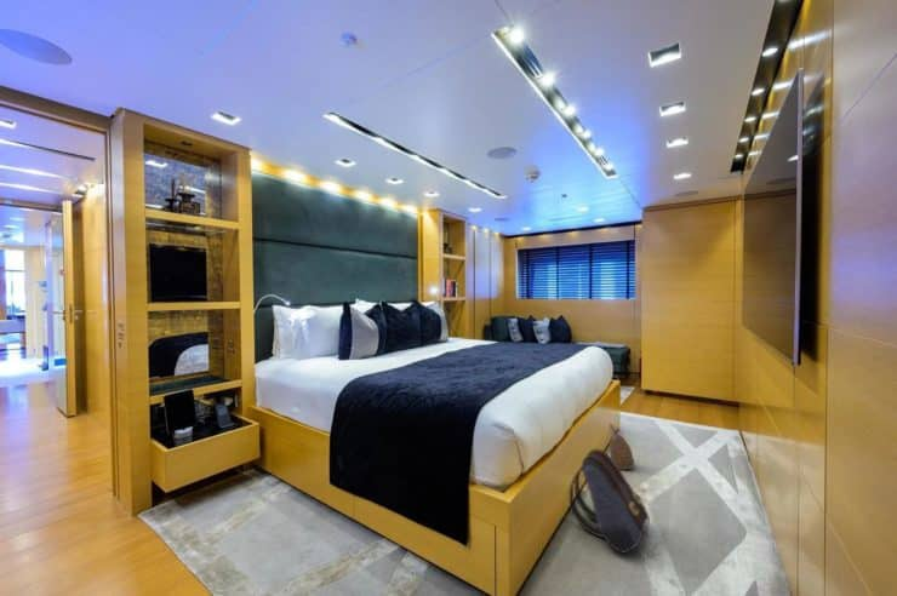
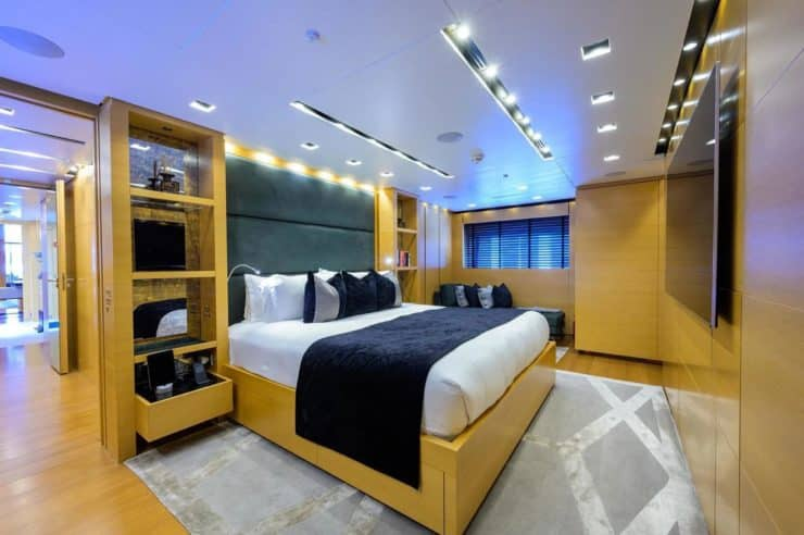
- backpack [569,448,651,555]
- basket [607,423,636,471]
